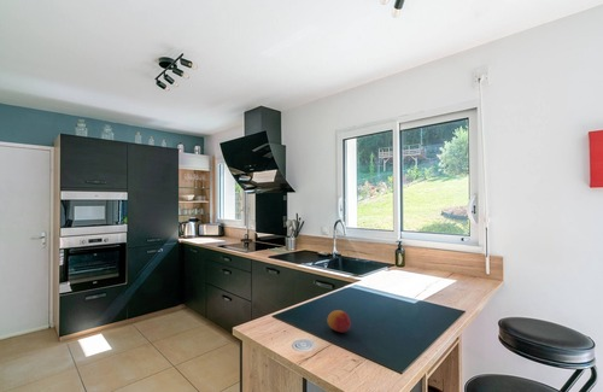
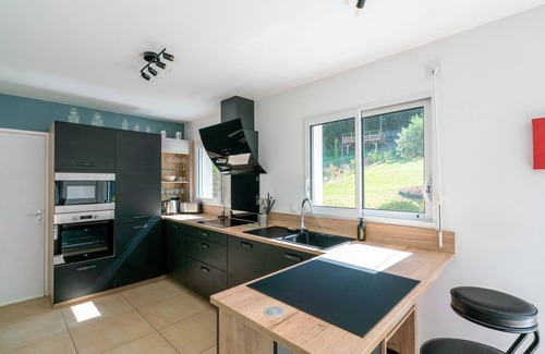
- fruit [326,309,352,334]
